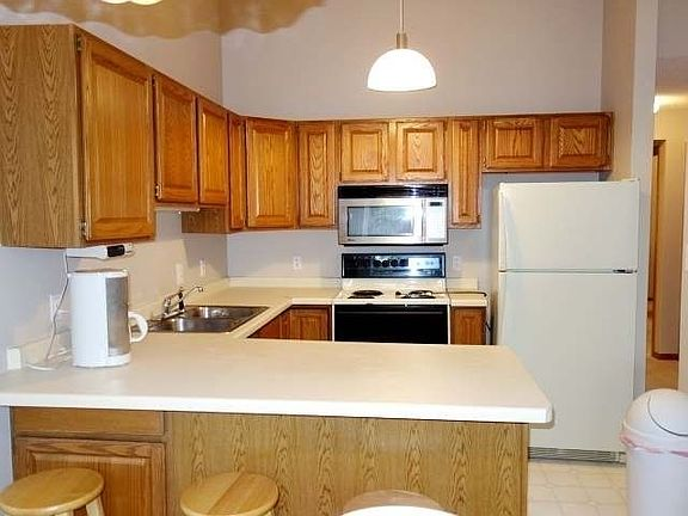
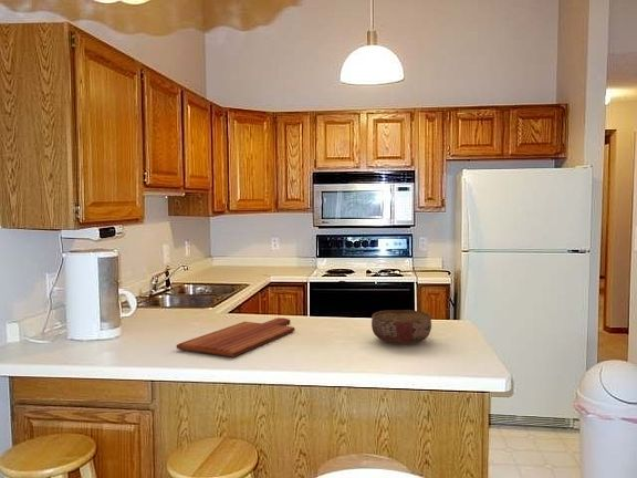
+ cutting board [176,316,295,358]
+ bowl [370,309,432,345]
